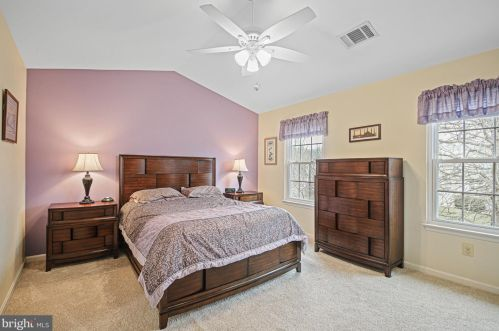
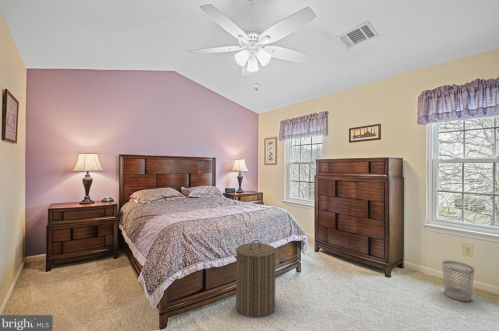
+ laundry hamper [233,239,277,319]
+ wastebasket [441,260,475,302]
